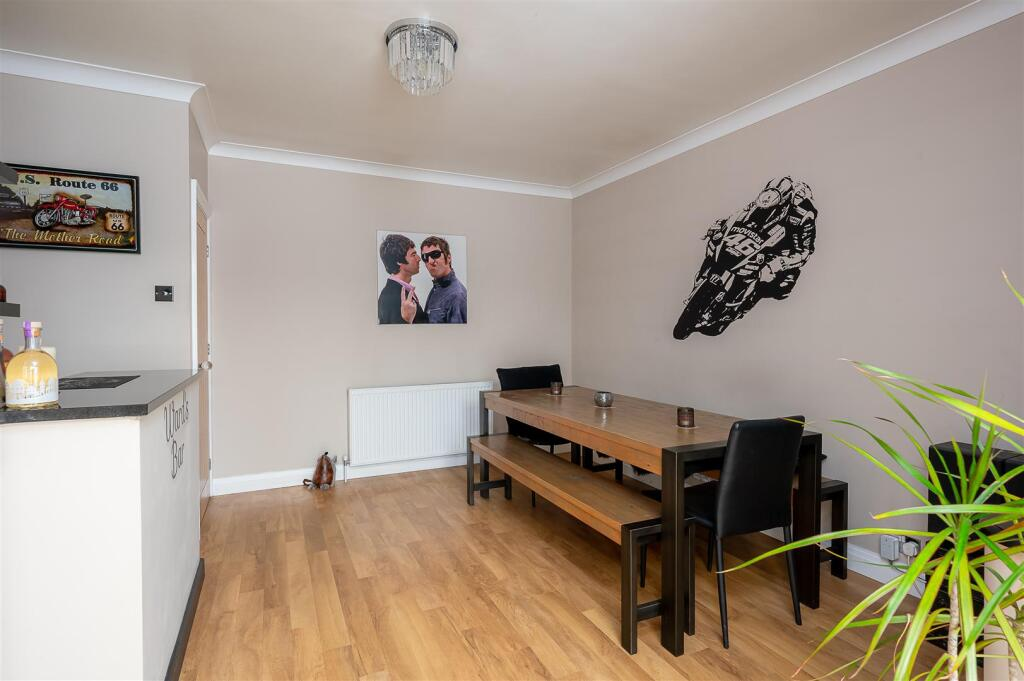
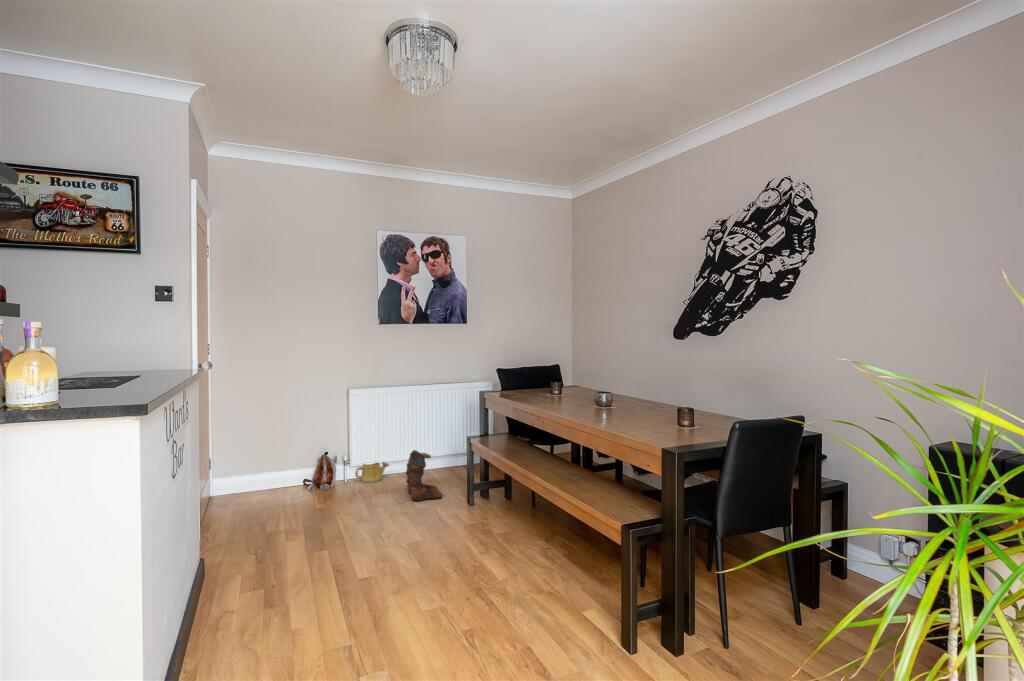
+ boots [405,449,443,502]
+ watering can [354,461,390,483]
